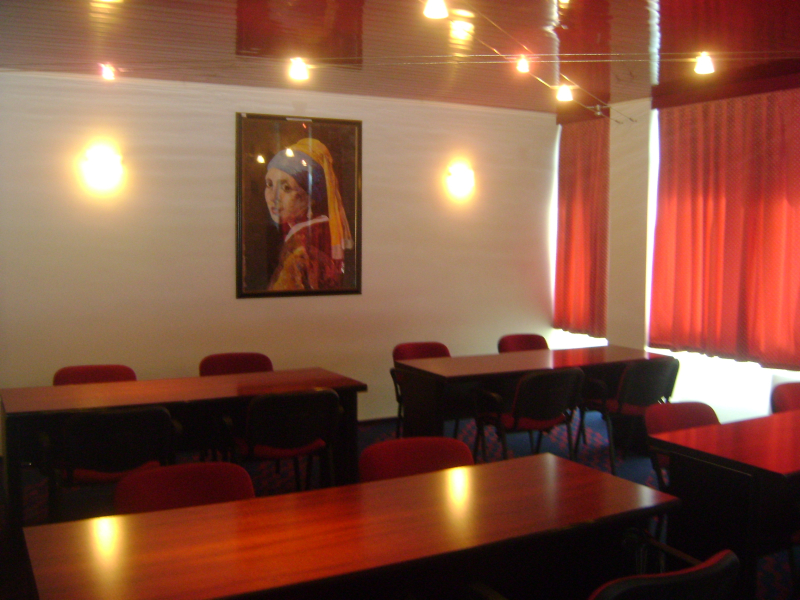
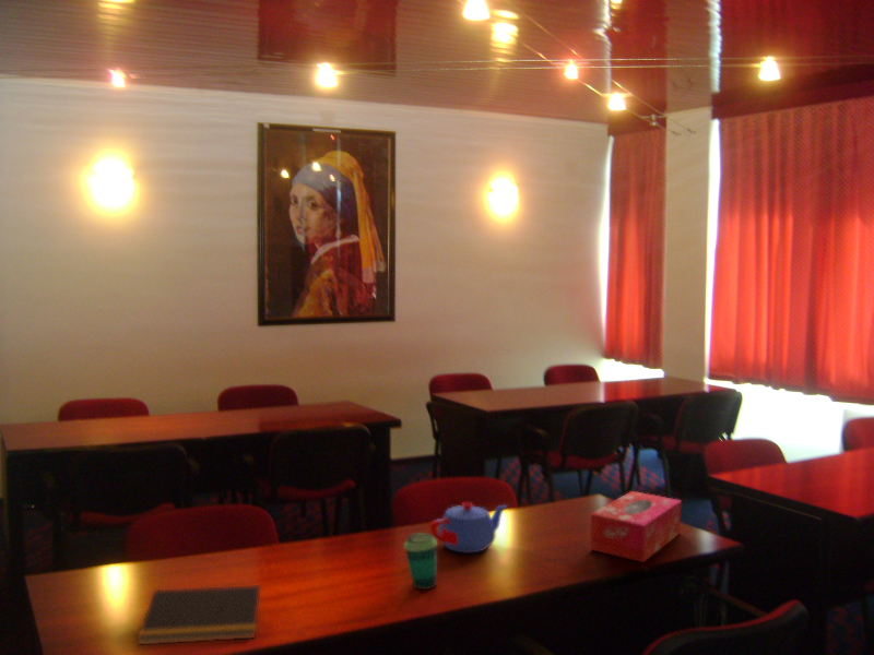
+ notepad [137,584,261,646]
+ cup [403,532,438,591]
+ teapot [428,501,508,553]
+ tissue box [589,490,683,563]
